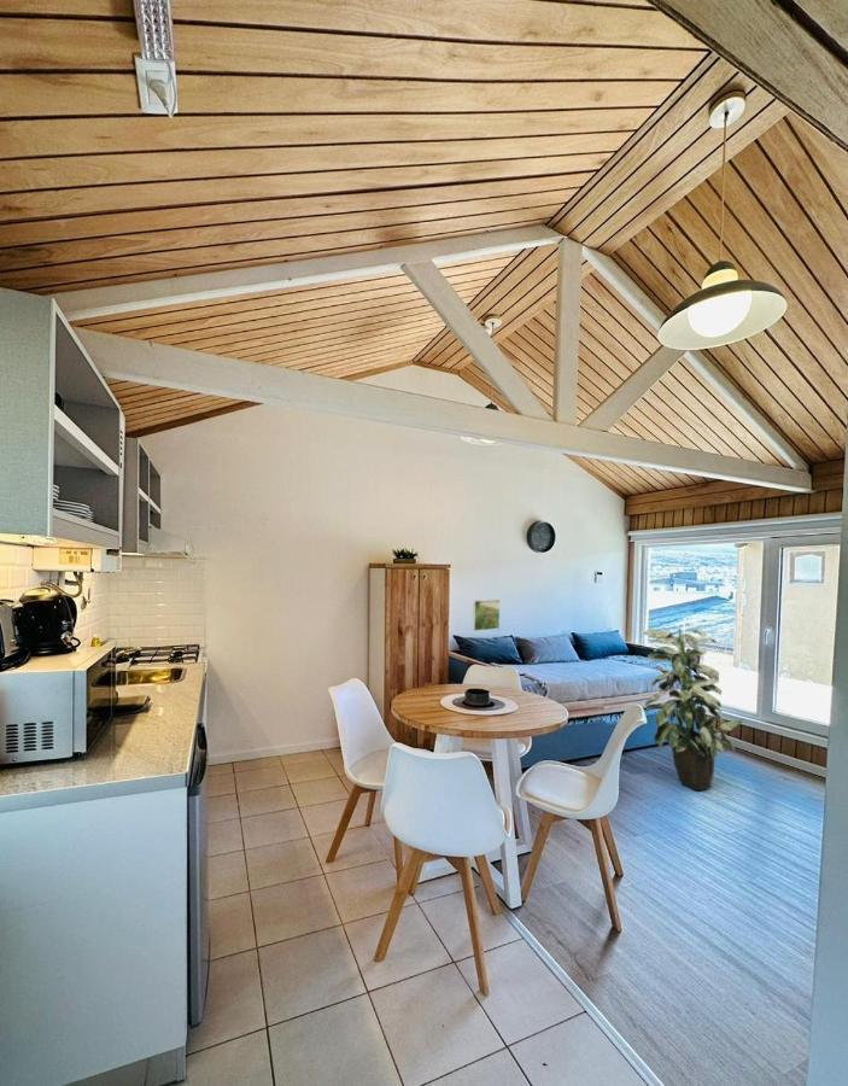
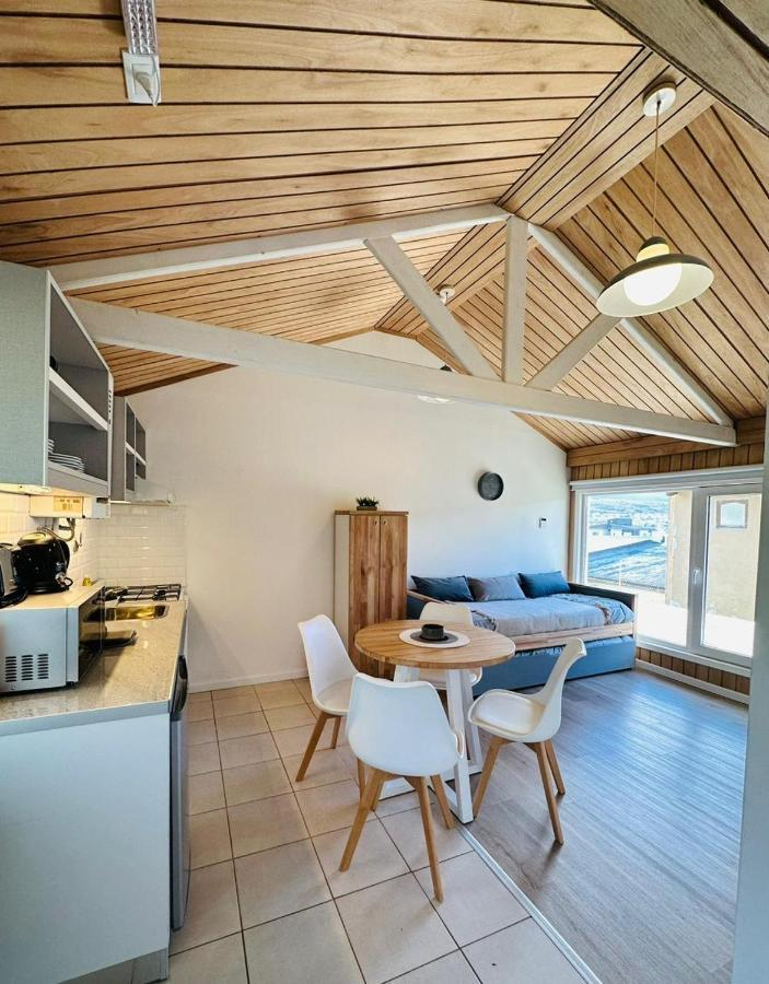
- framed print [472,599,502,632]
- indoor plant [642,627,743,792]
